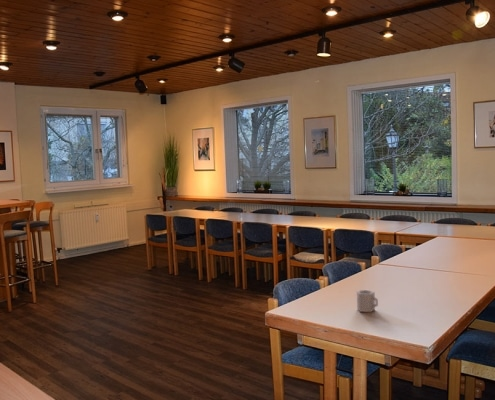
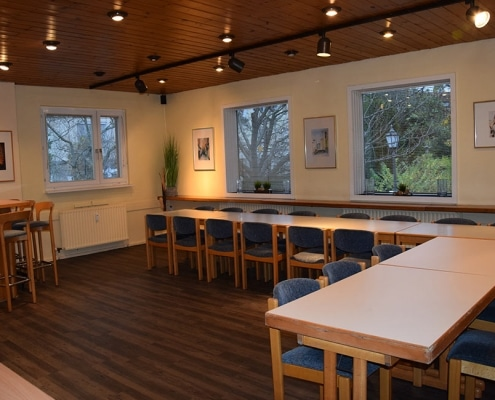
- cup [356,289,379,313]
